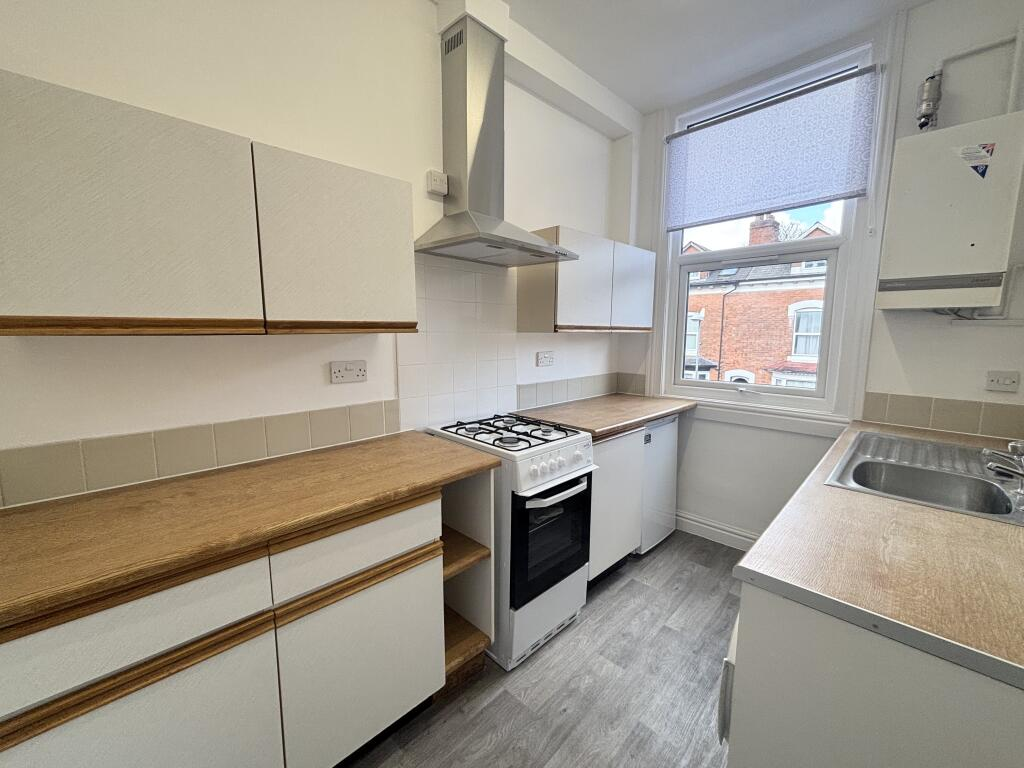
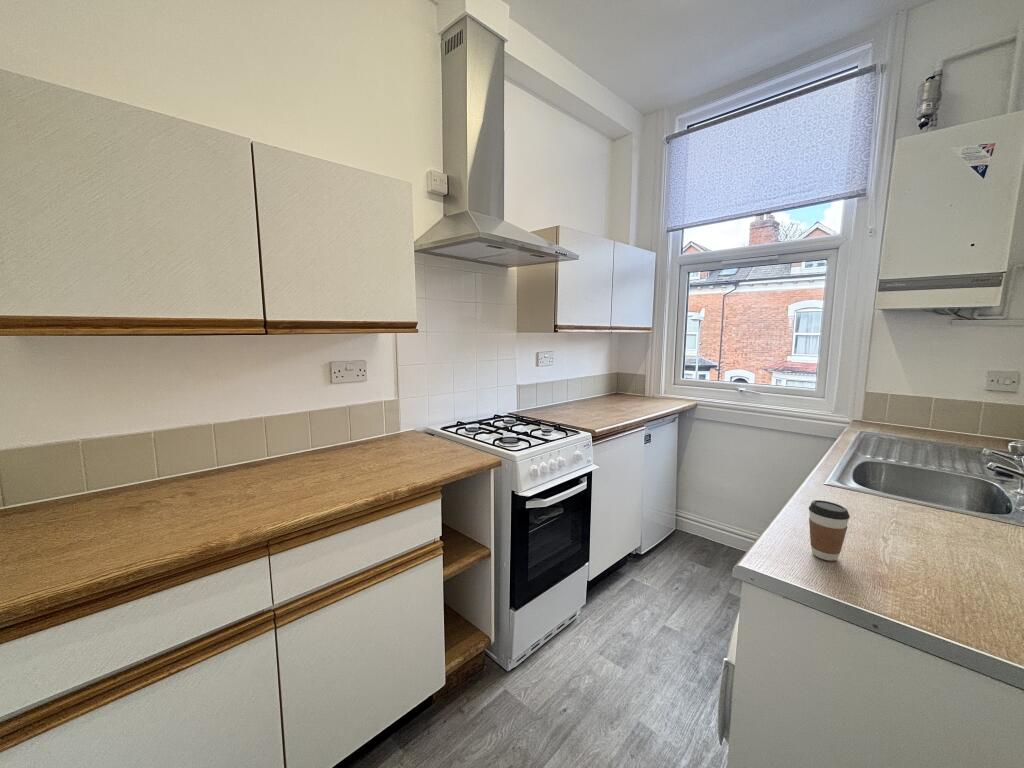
+ coffee cup [808,499,851,562]
